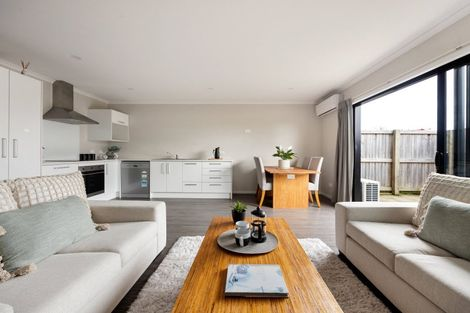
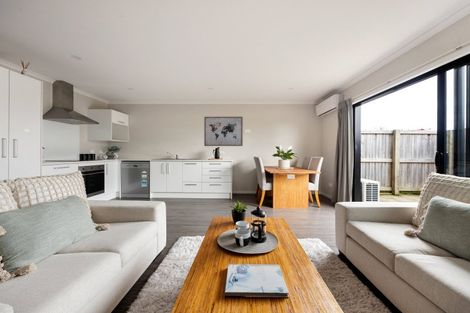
+ wall art [203,116,244,147]
